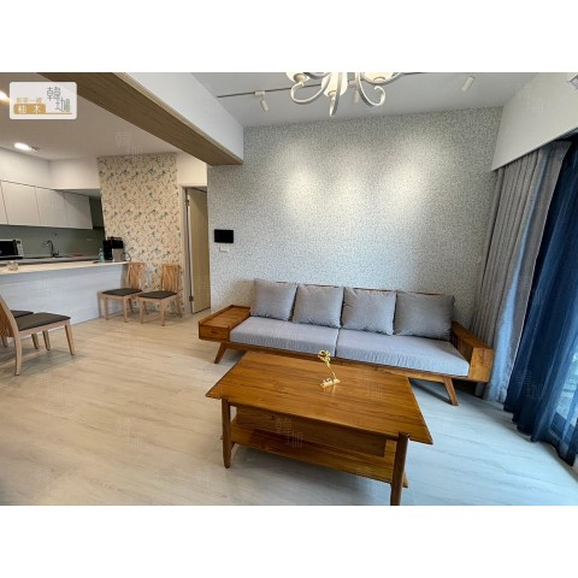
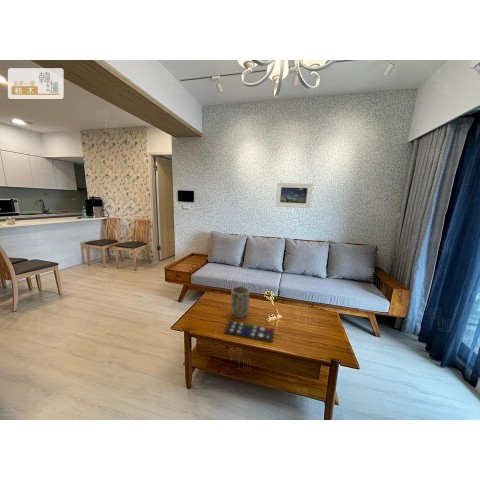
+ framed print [275,182,314,209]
+ plant pot [230,285,251,319]
+ remote control [224,320,275,343]
